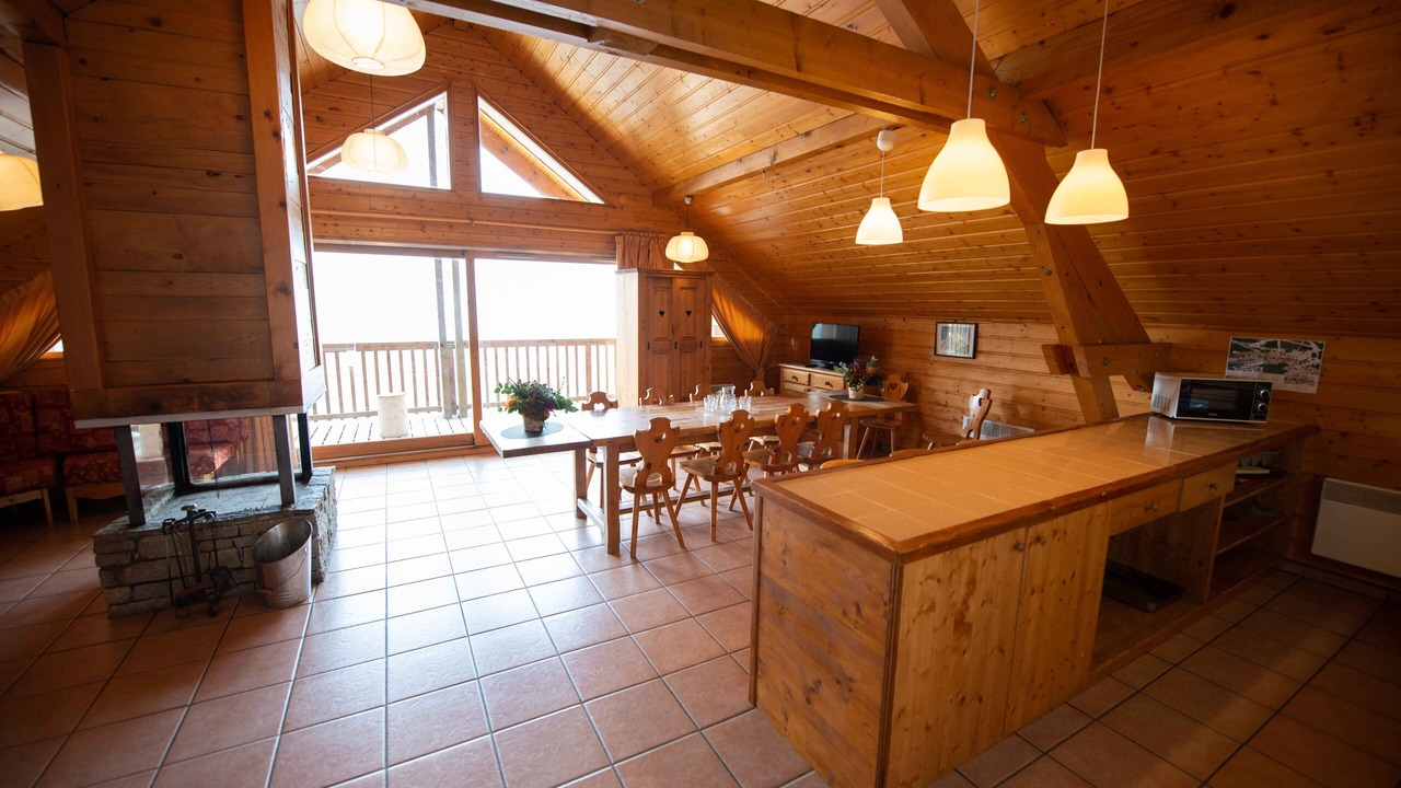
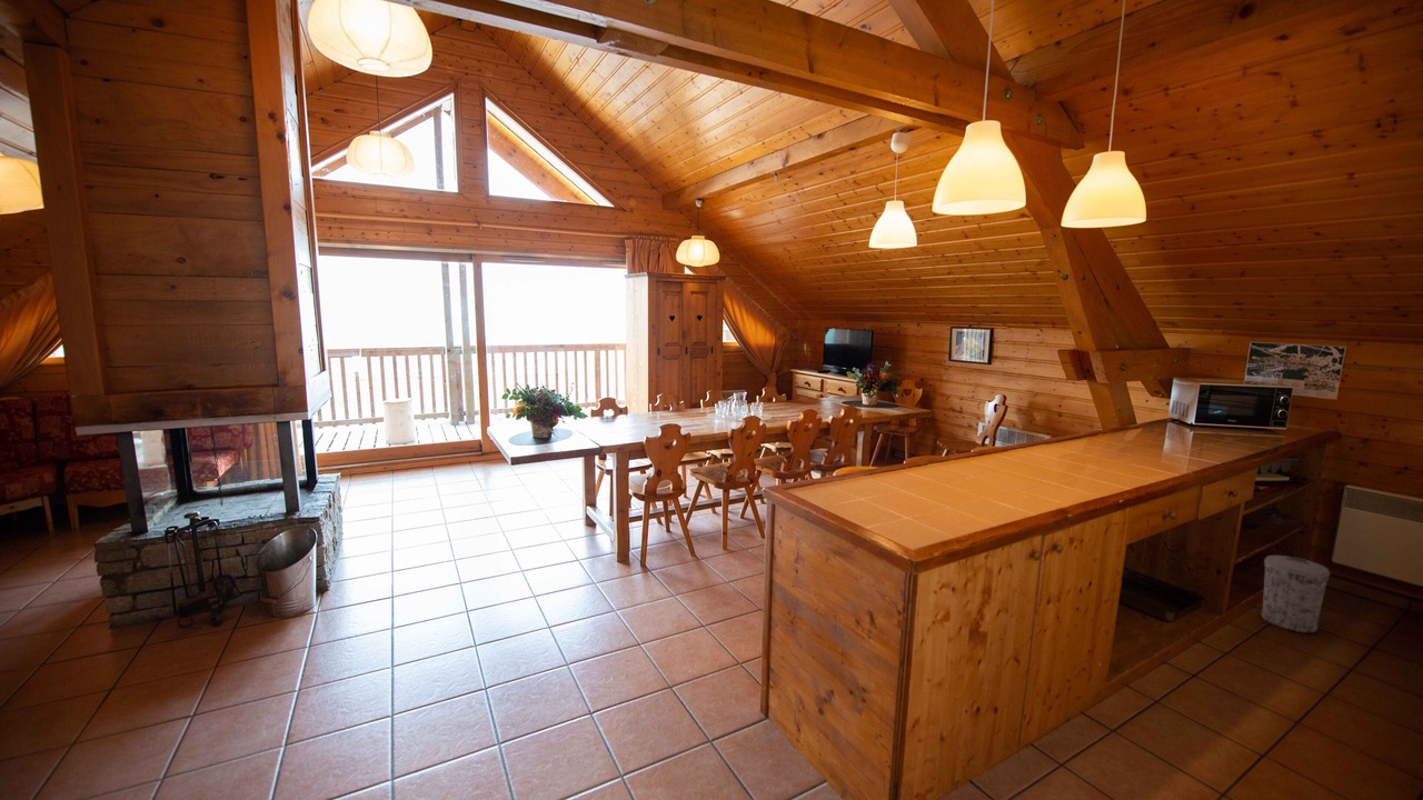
+ trash can [1261,554,1331,634]
